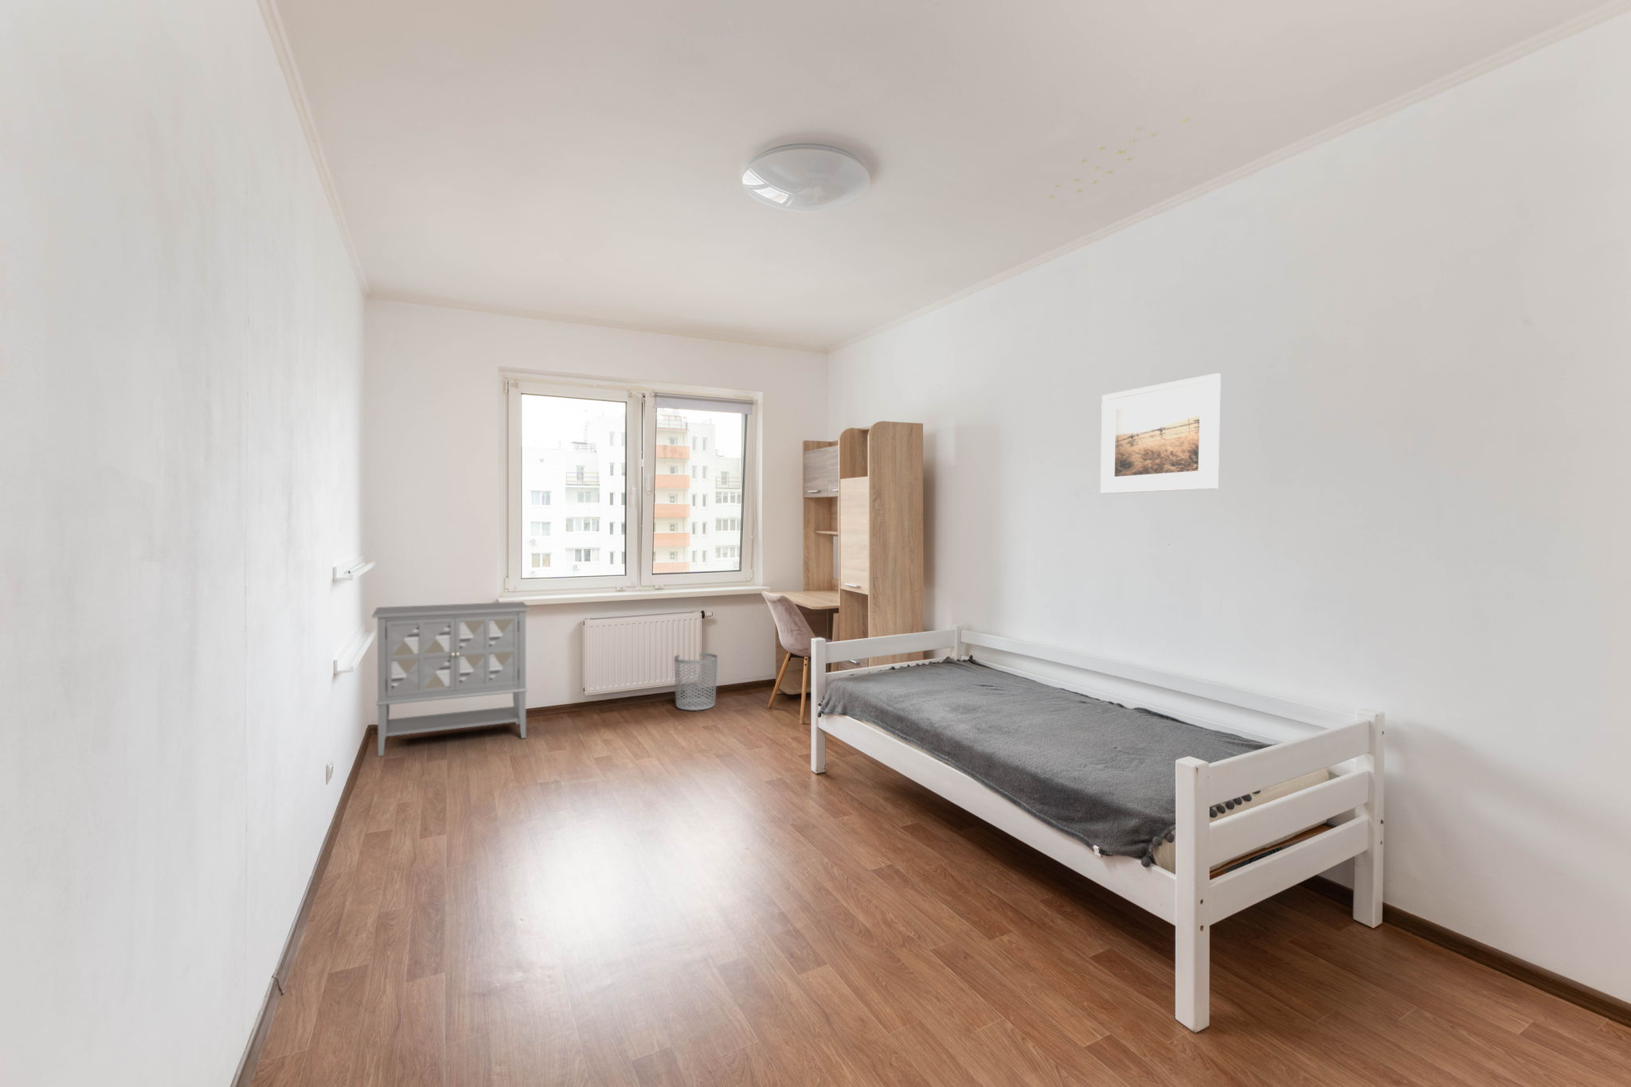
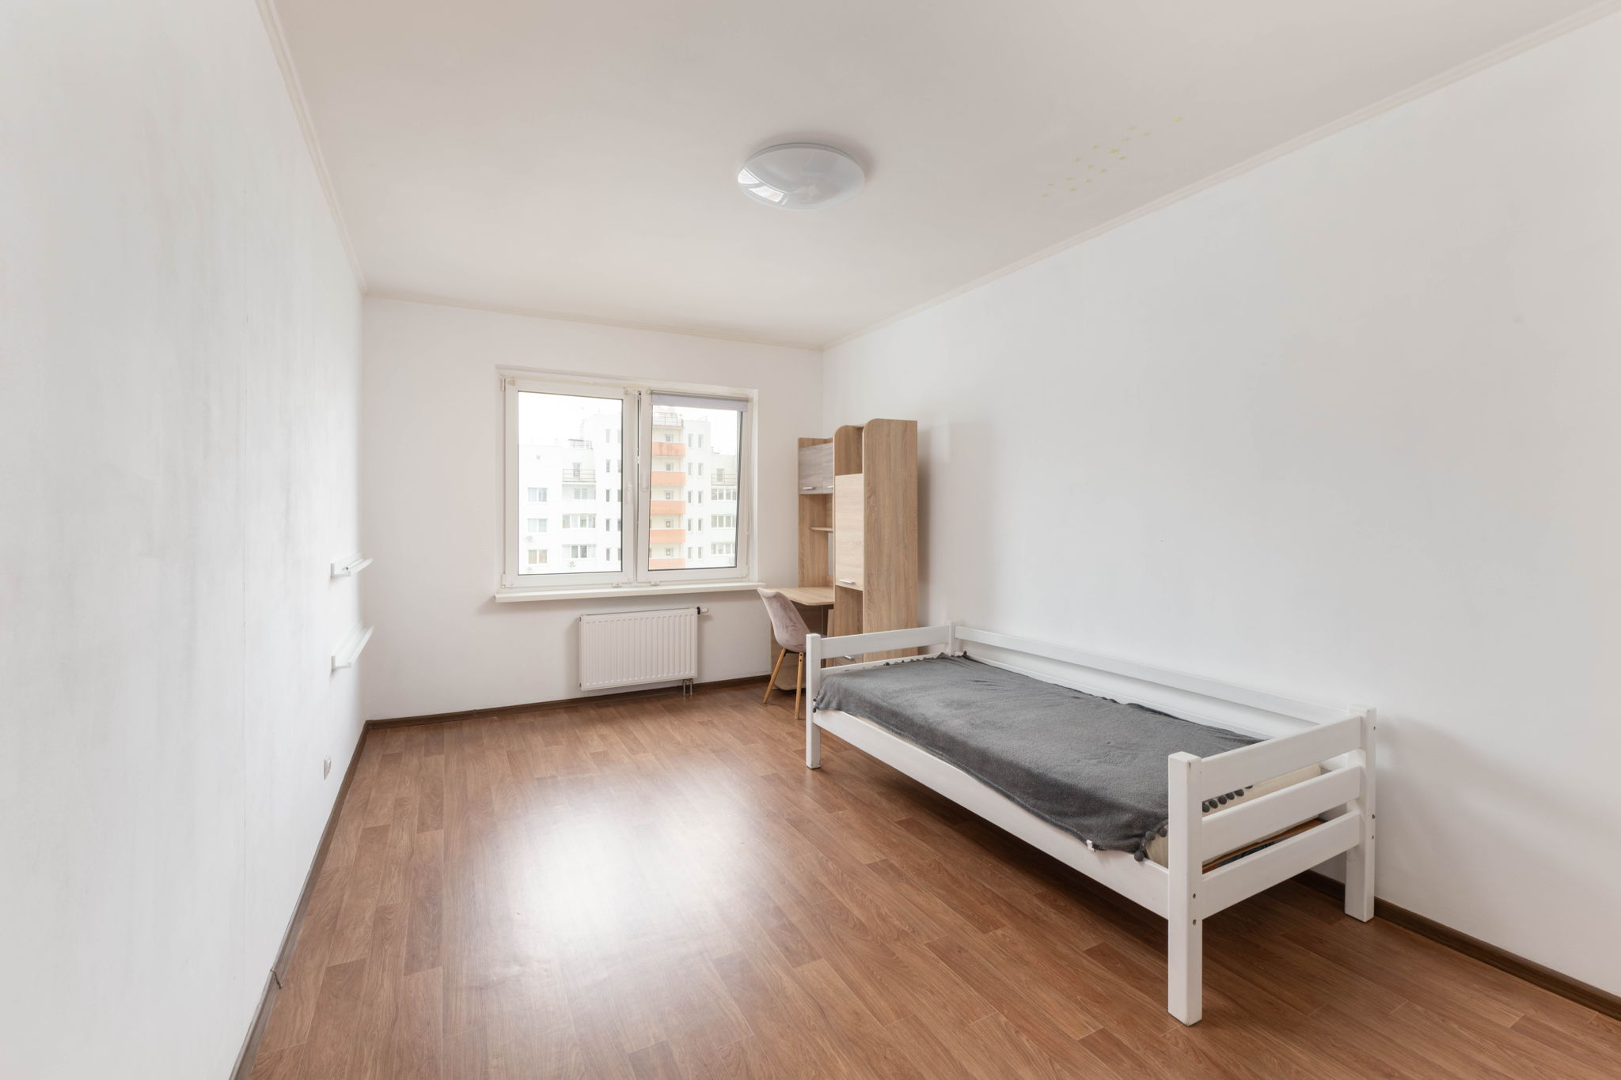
- waste bin [674,651,718,711]
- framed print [1099,372,1222,494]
- cabinet [371,601,532,757]
